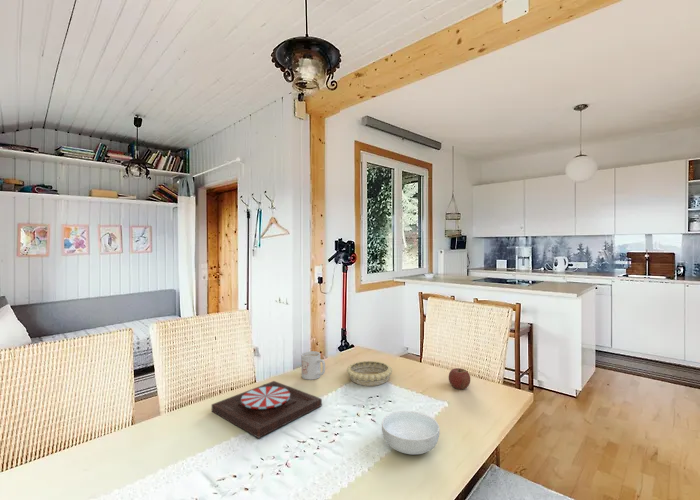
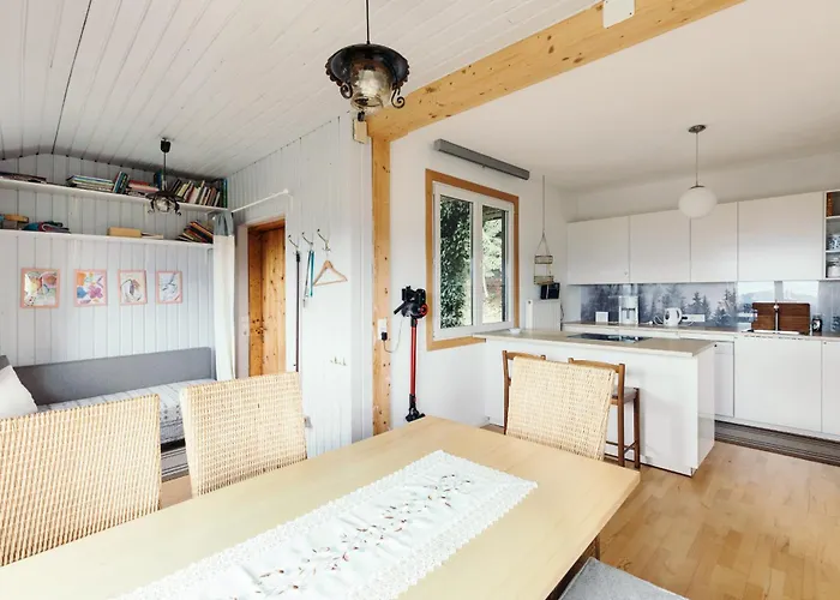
- apple [448,367,471,390]
- decorative bowl [346,360,393,387]
- plate [211,380,323,439]
- mug [300,350,326,381]
- cereal bowl [381,410,441,456]
